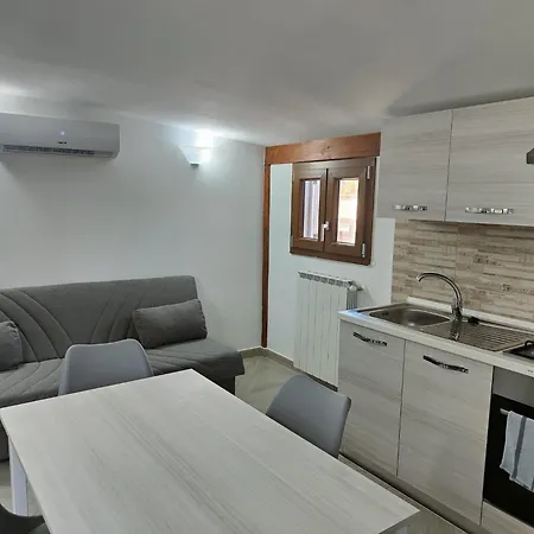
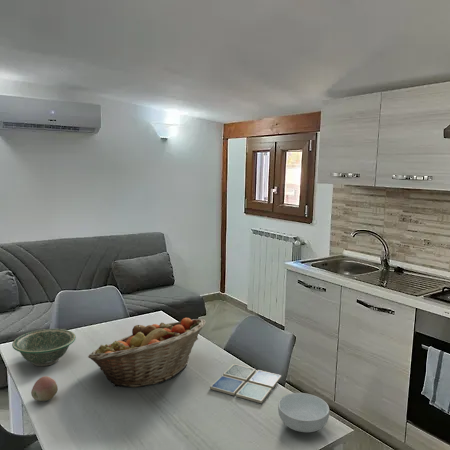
+ fruit basket [87,317,207,389]
+ cereal bowl [277,392,330,433]
+ fruit [30,375,59,402]
+ drink coaster [209,363,282,404]
+ bowl [11,328,77,367]
